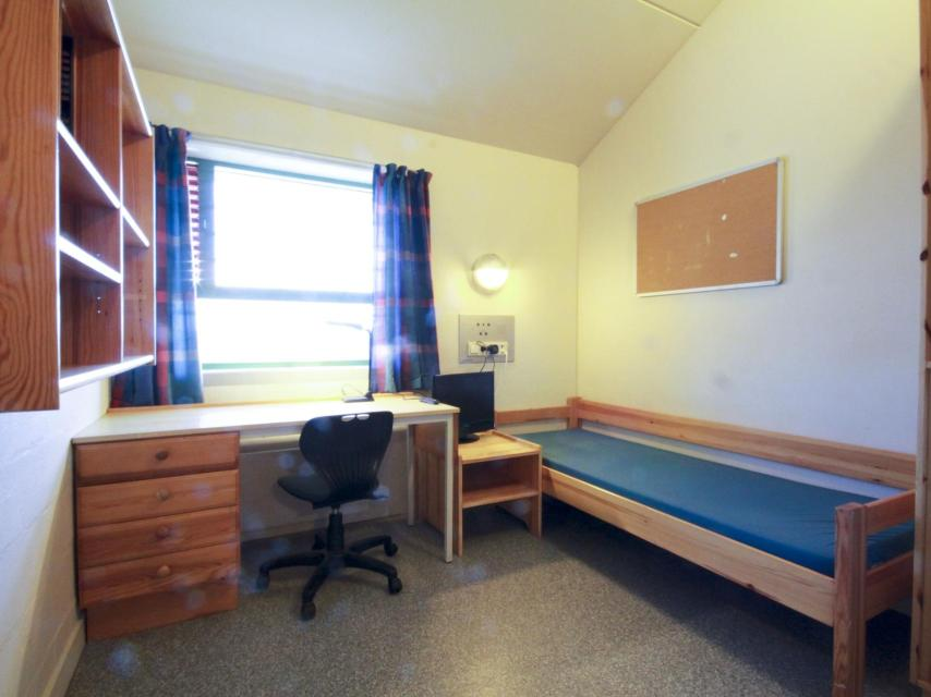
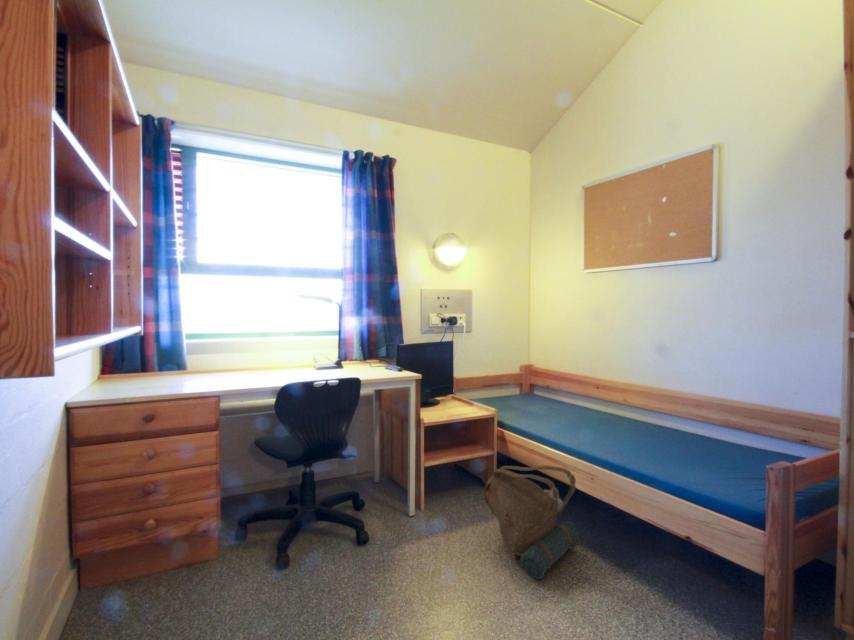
+ backpack [483,465,580,581]
